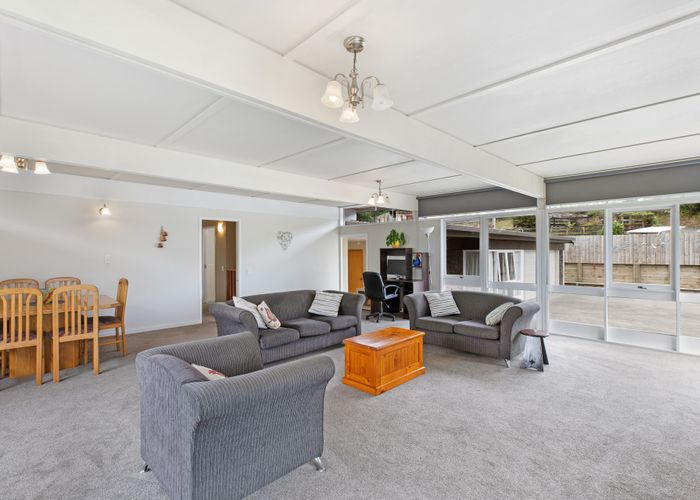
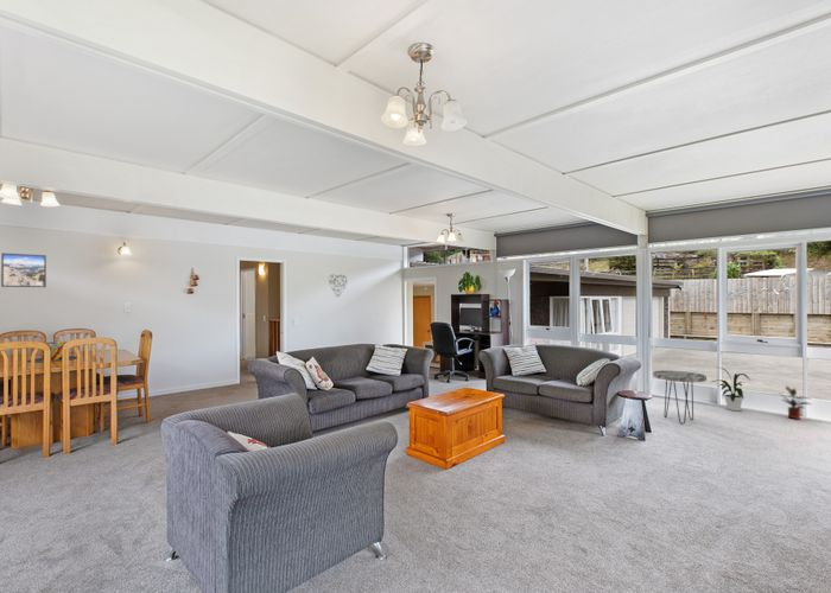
+ side table [652,369,708,425]
+ potted plant [780,384,812,420]
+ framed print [0,251,47,288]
+ house plant [711,366,750,413]
